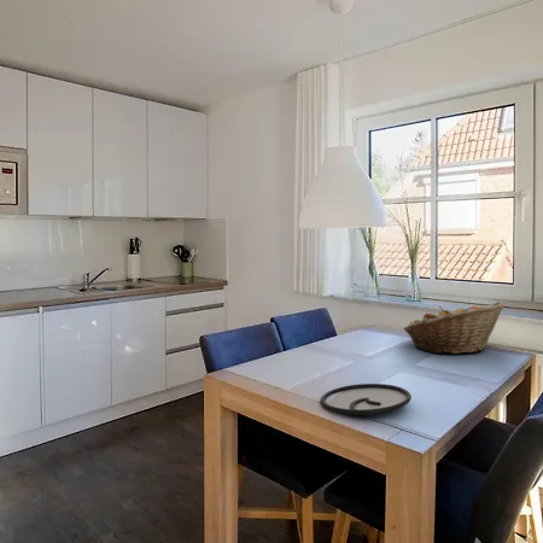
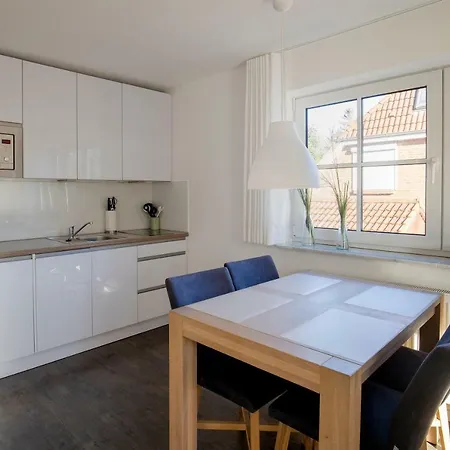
- plate [320,383,413,416]
- fruit basket [403,302,507,355]
